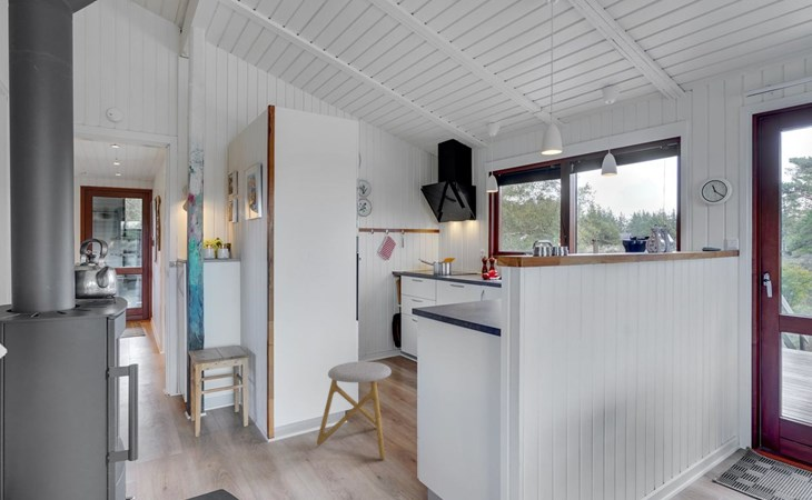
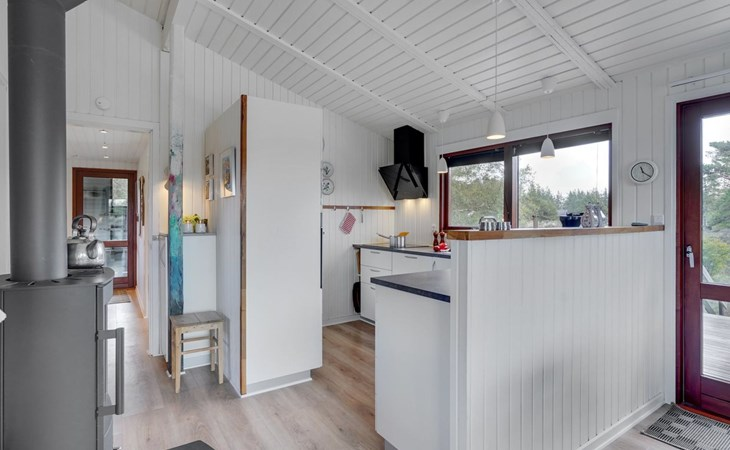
- stool [316,360,393,461]
